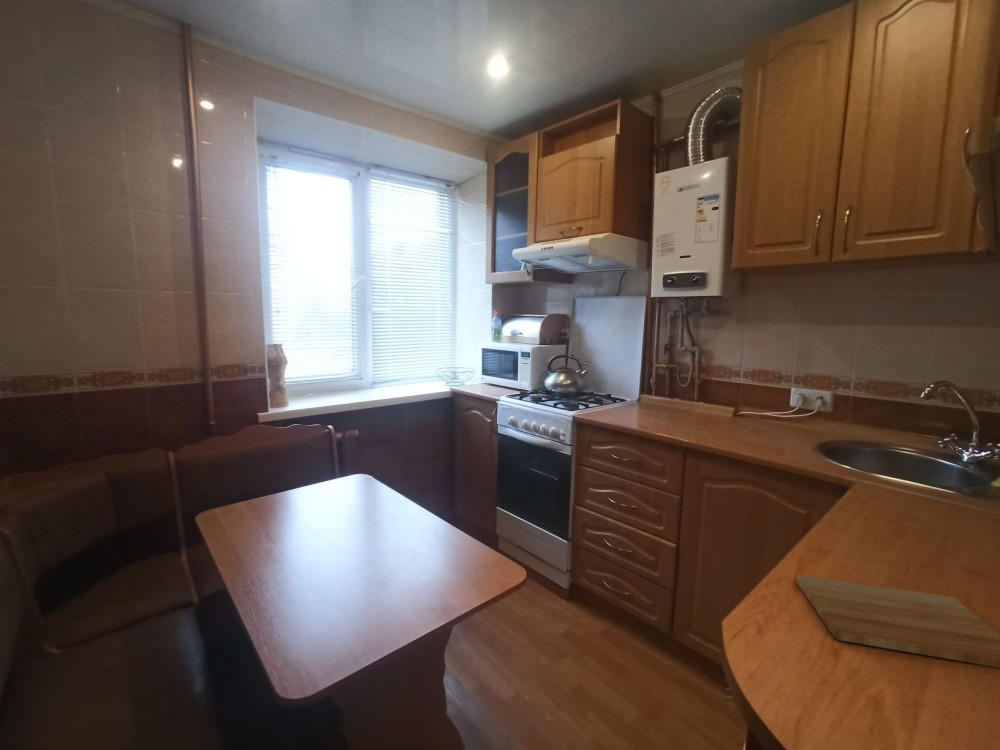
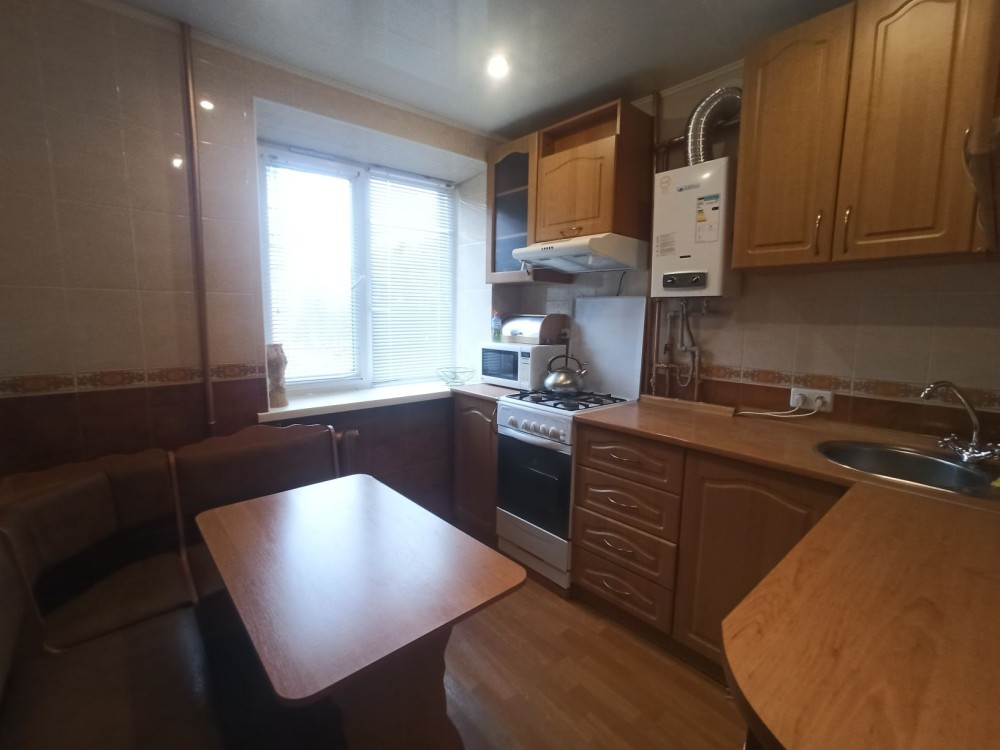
- cutting board [796,574,1000,669]
